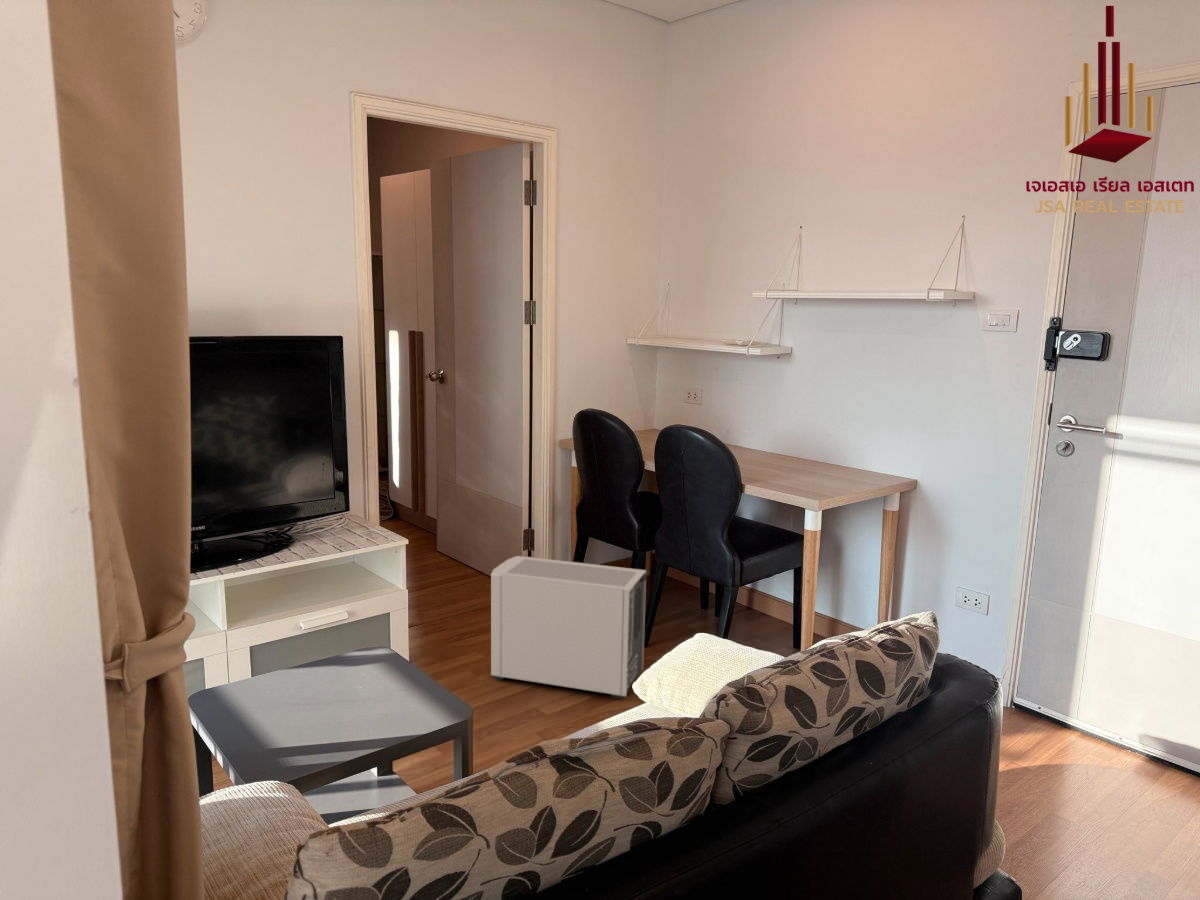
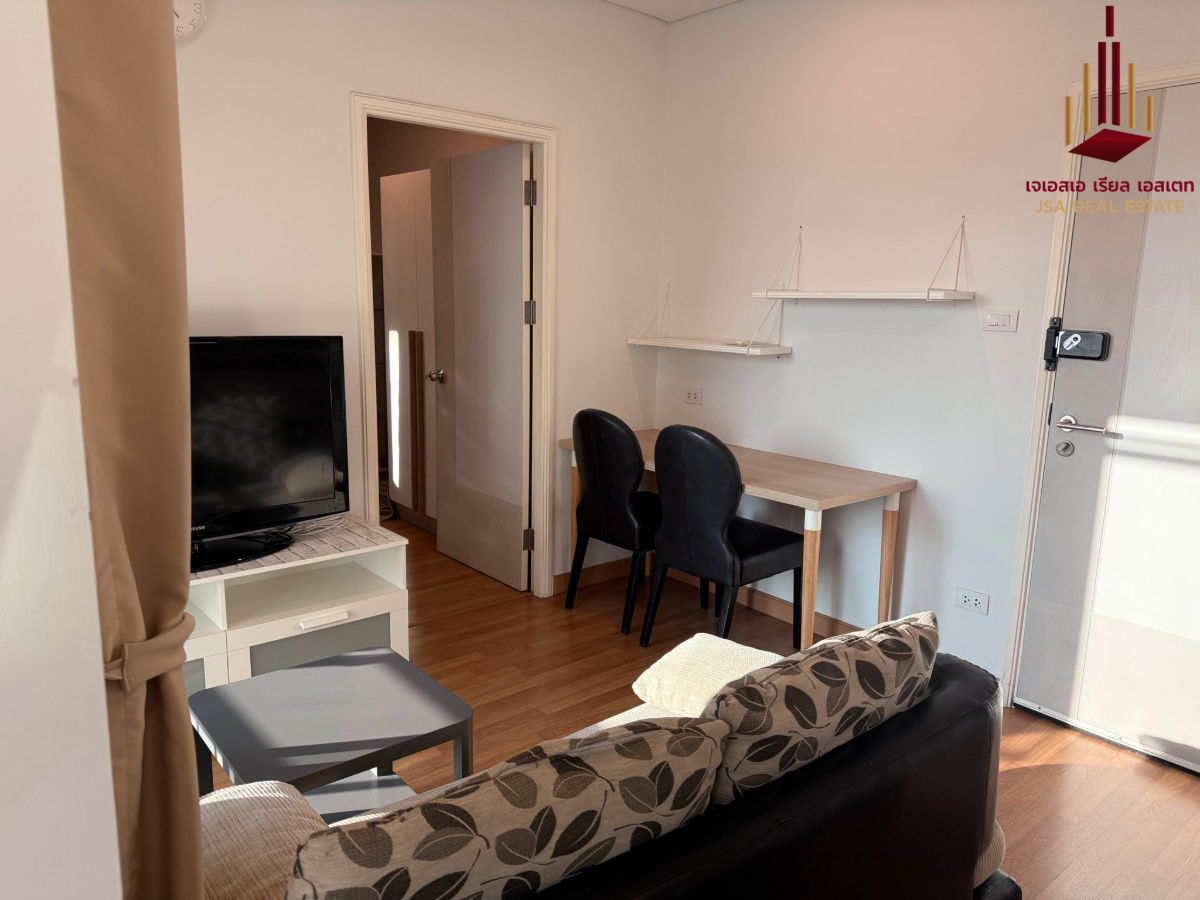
- air purifier [490,555,647,701]
